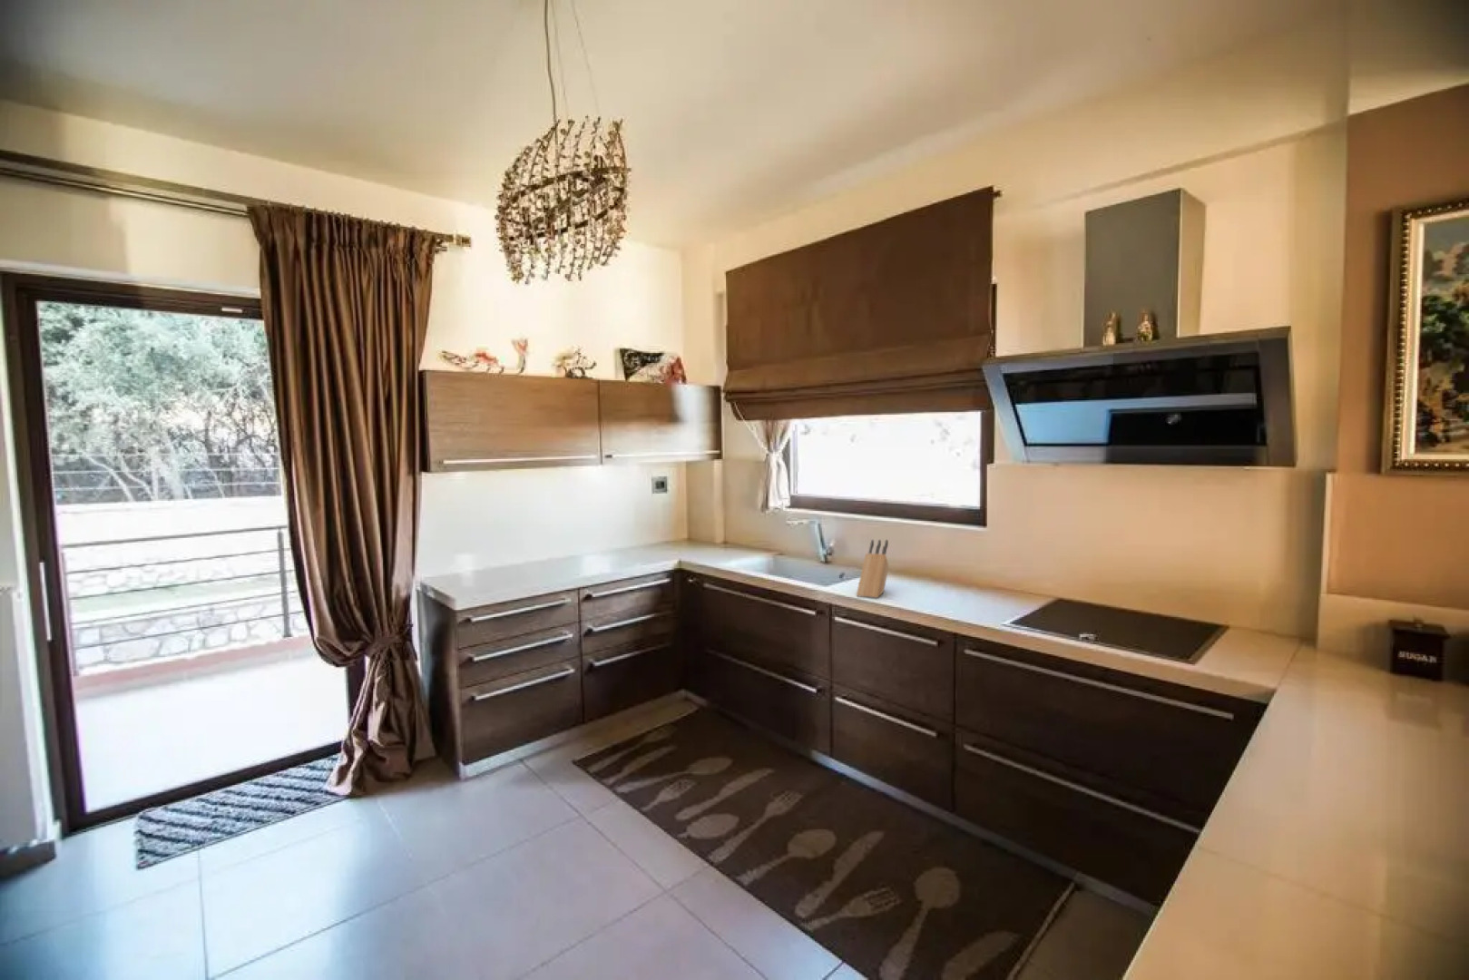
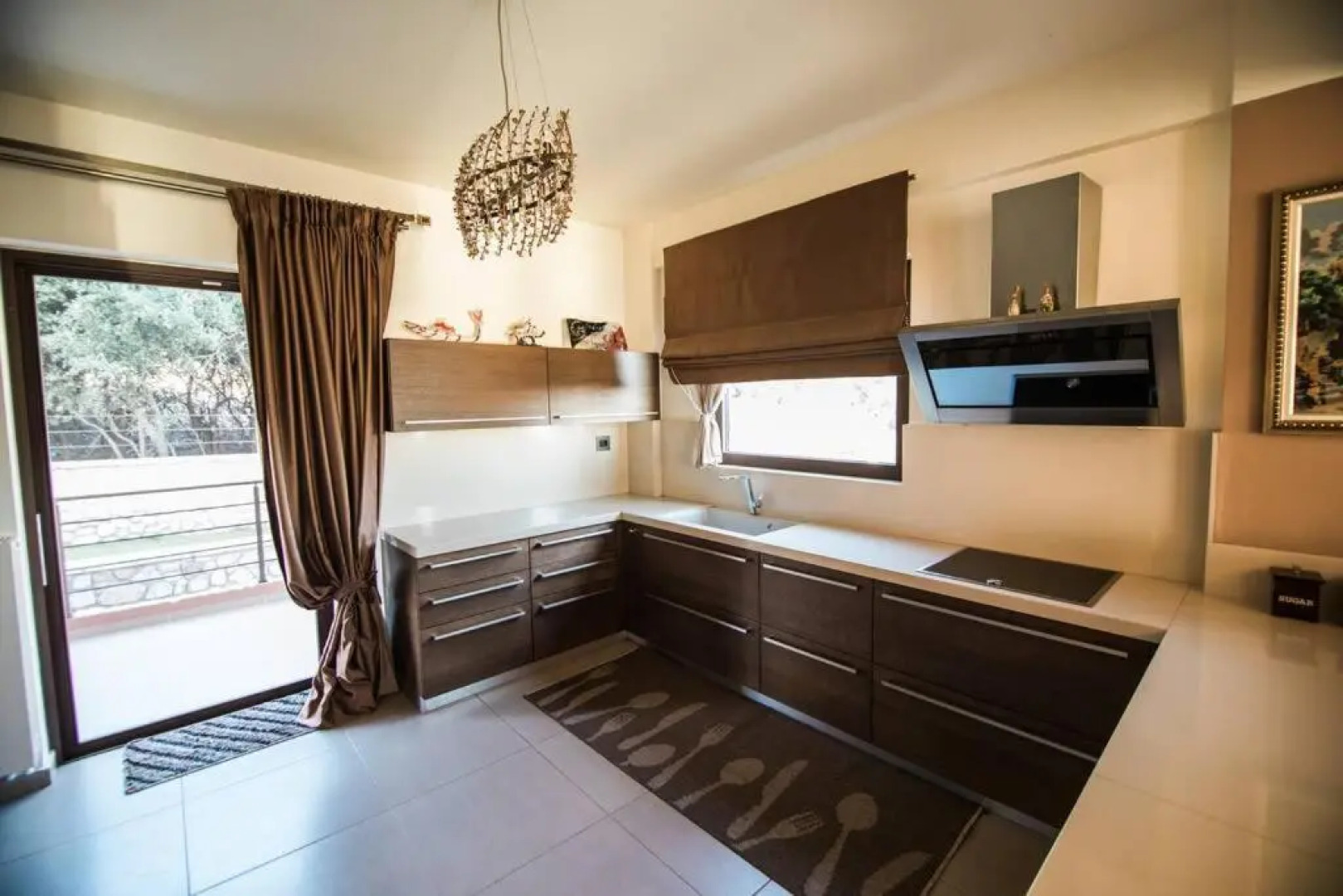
- knife block [855,539,890,599]
